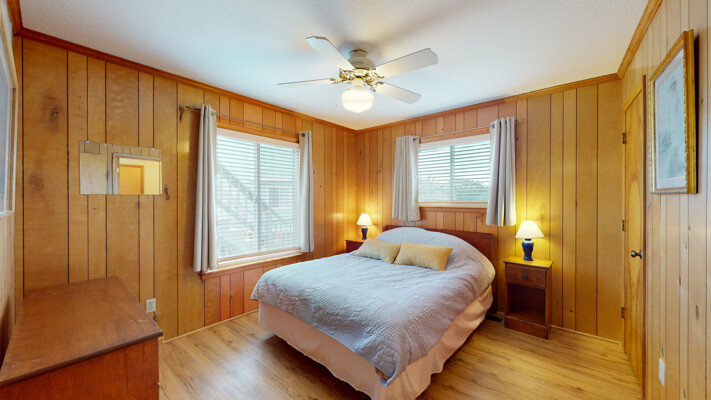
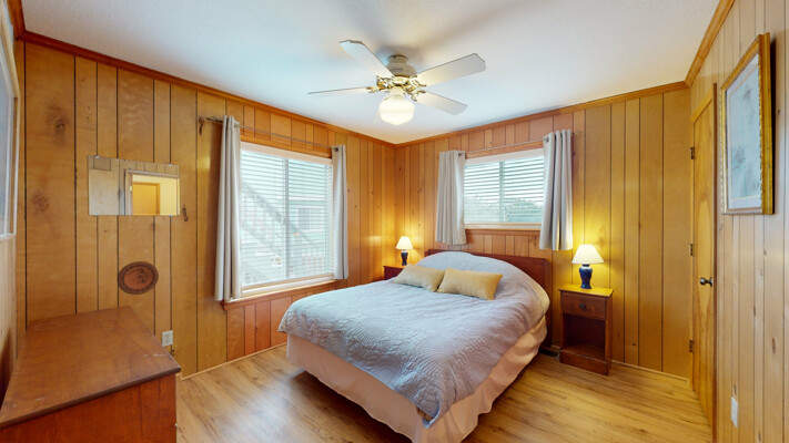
+ decorative plate [115,260,160,296]
